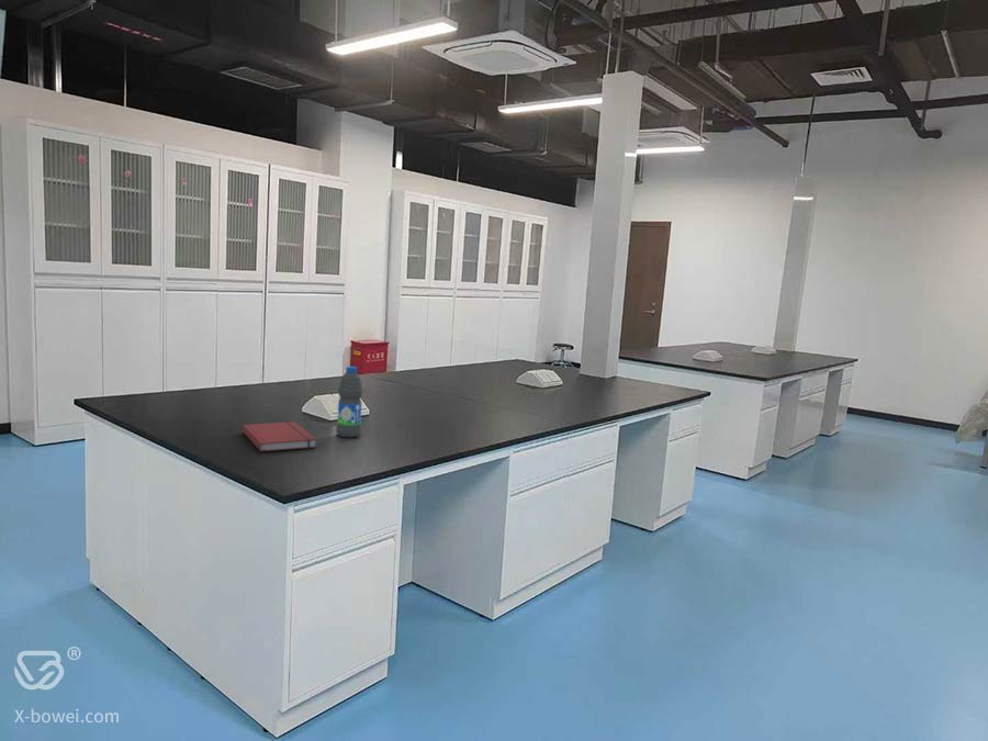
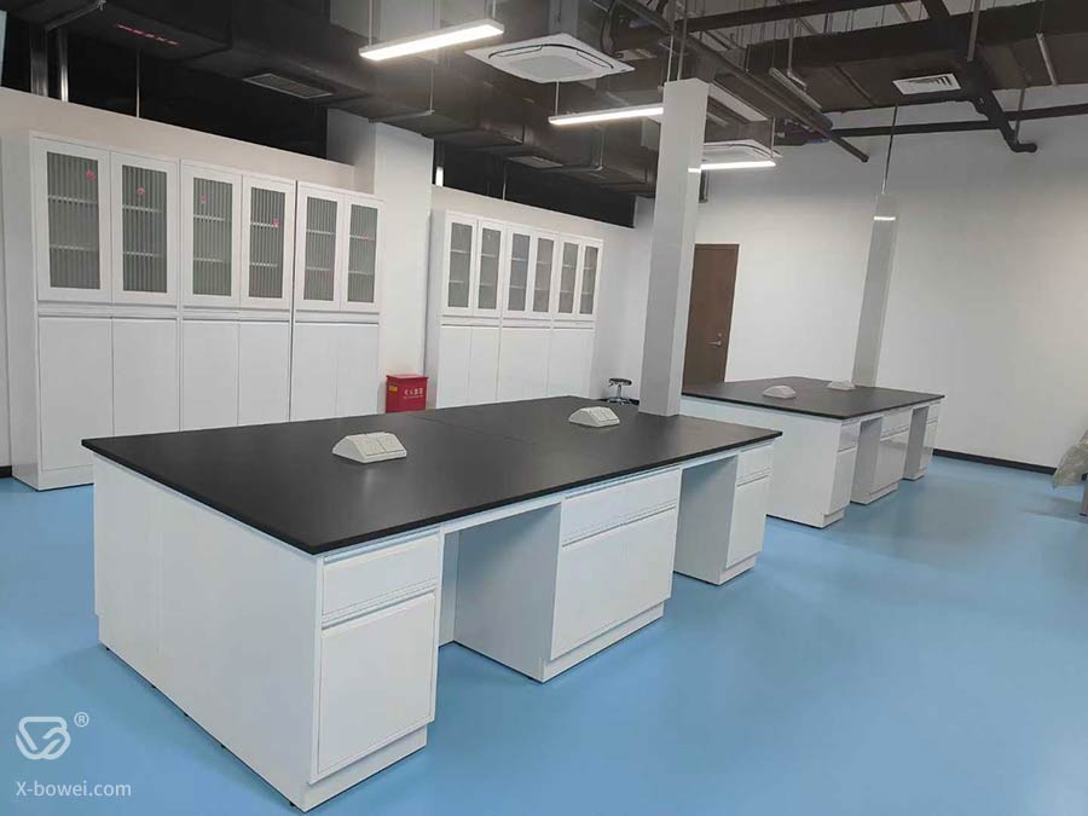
- book [242,420,317,452]
- water bottle [335,366,364,439]
